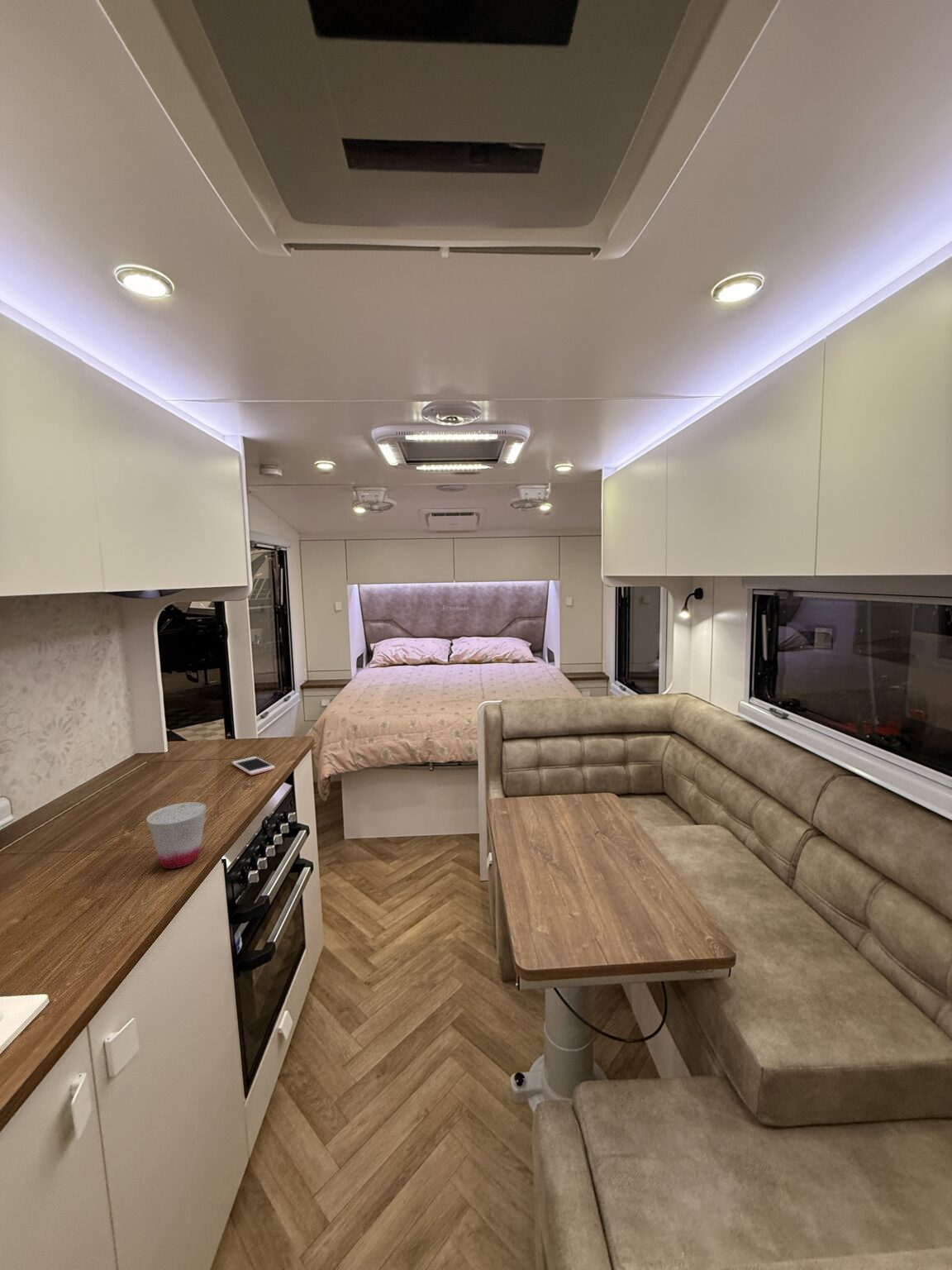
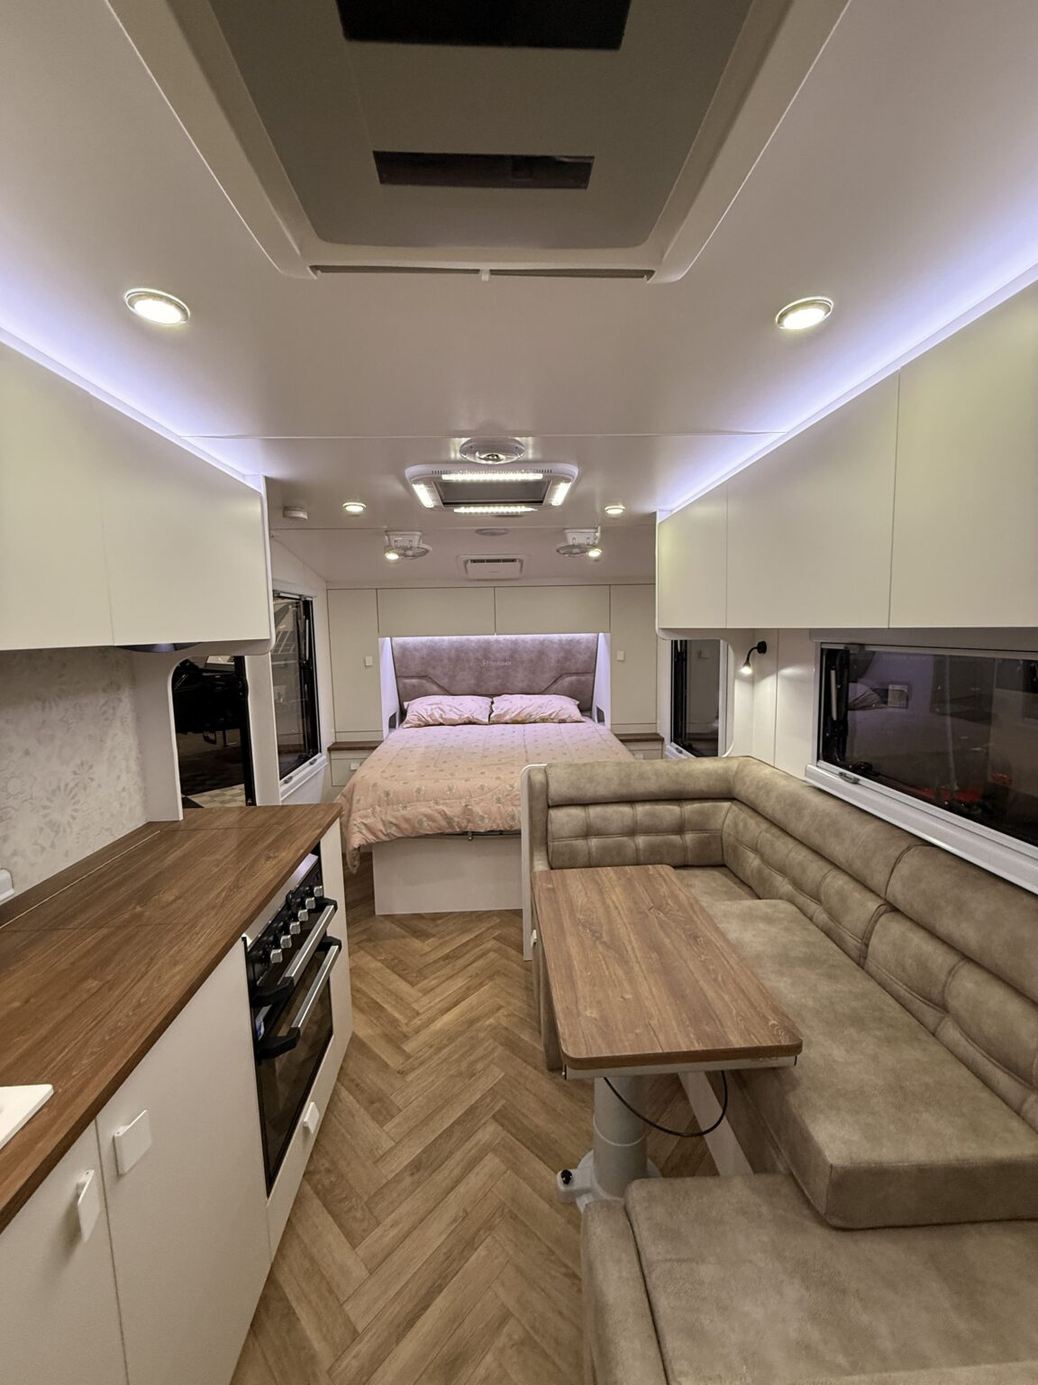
- cup [145,801,207,870]
- cell phone [231,756,276,776]
